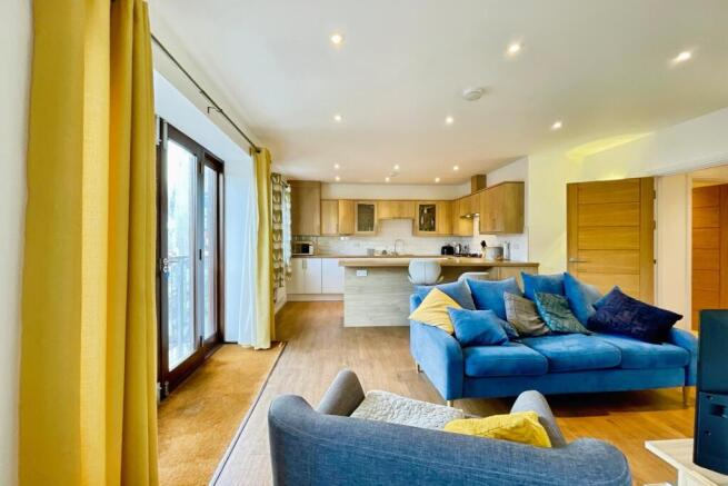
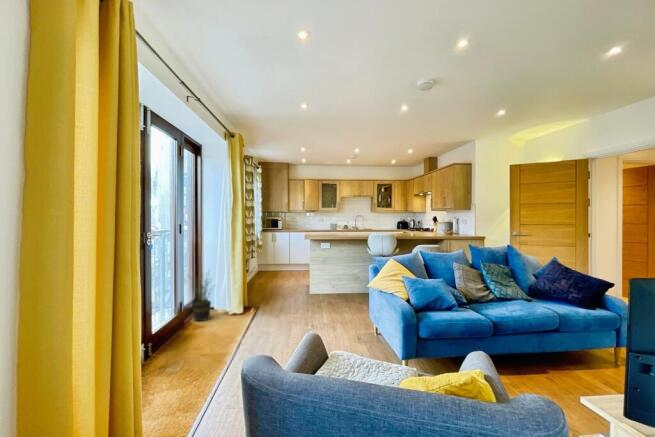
+ potted plant [185,268,215,322]
